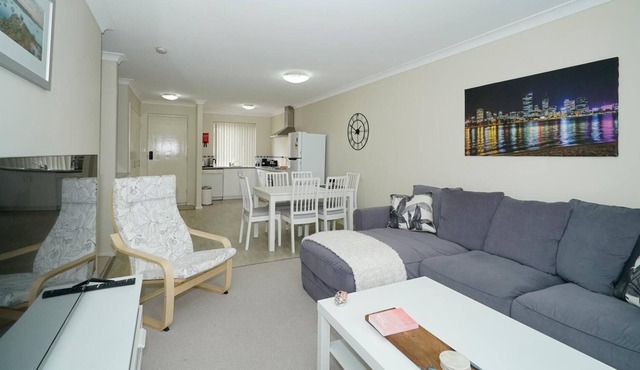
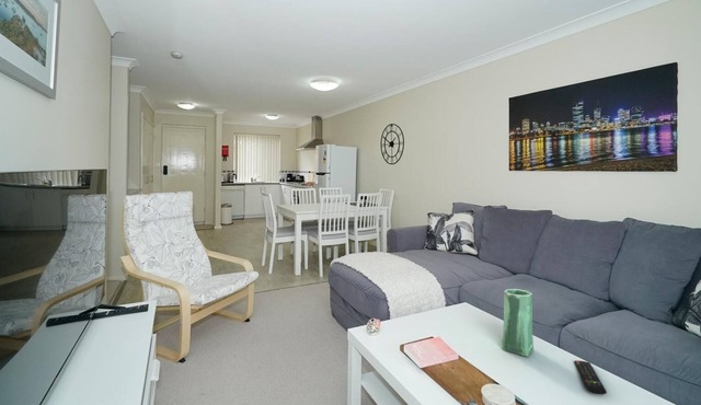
+ remote control [573,360,608,395]
+ vase [501,288,535,357]
